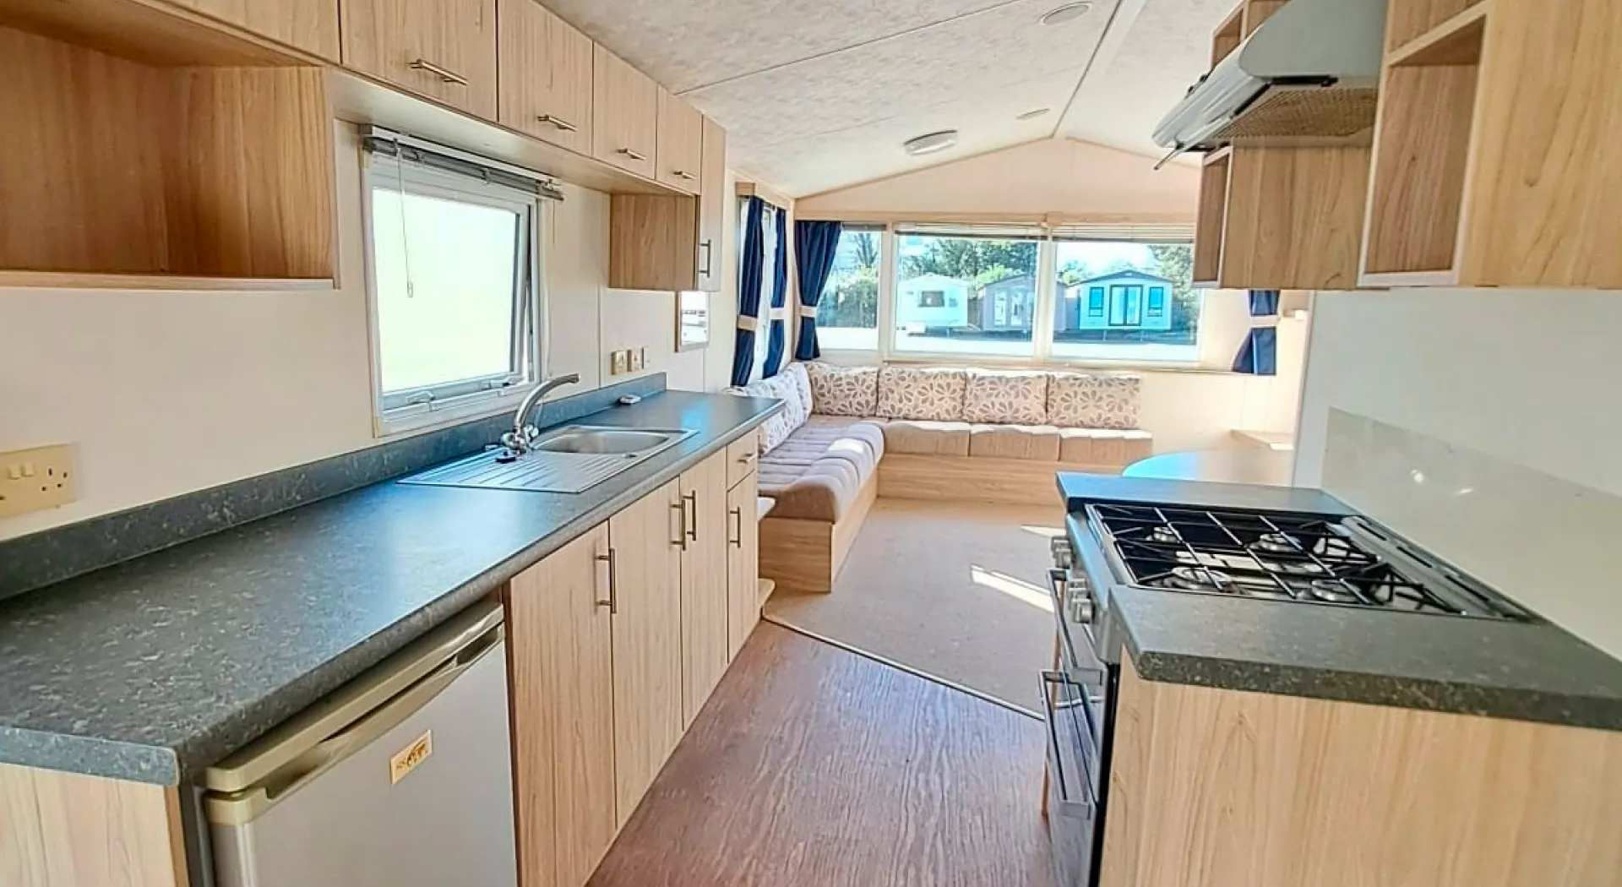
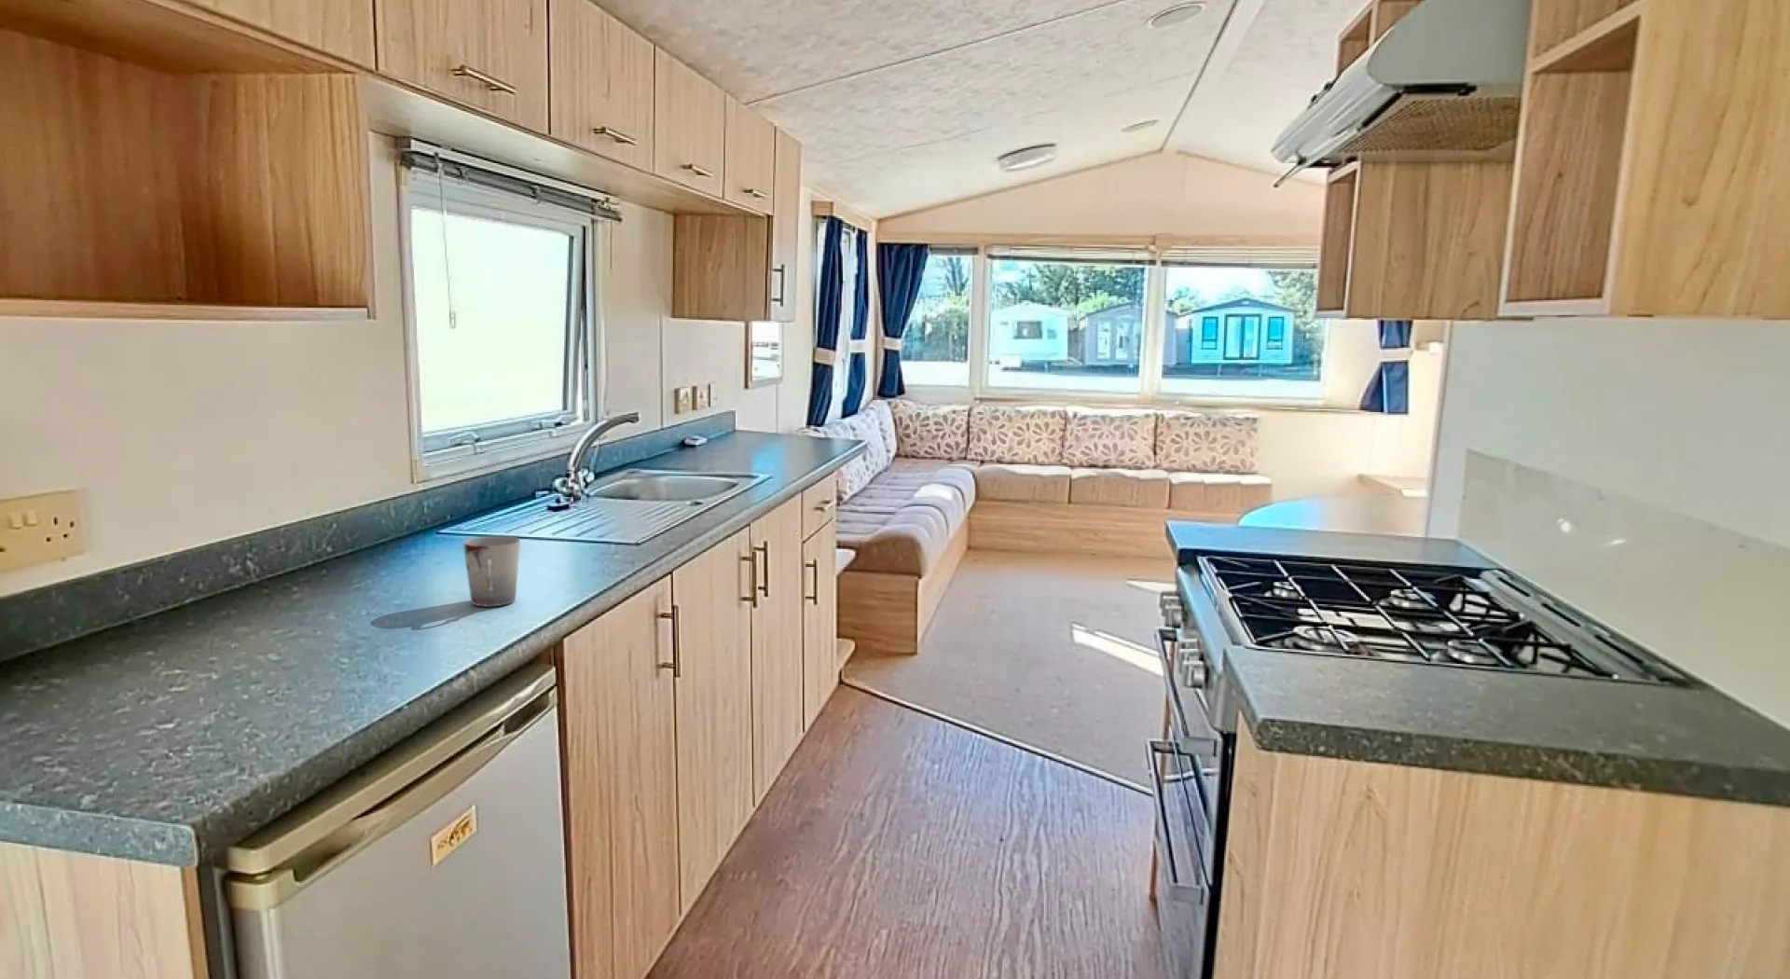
+ cup [462,535,521,608]
